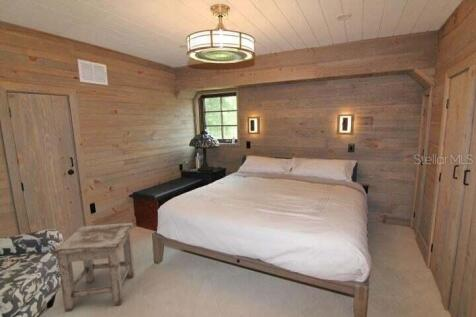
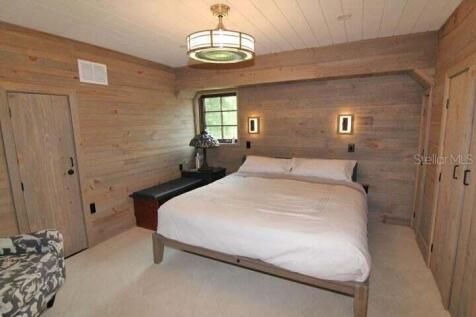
- stool [51,222,135,313]
